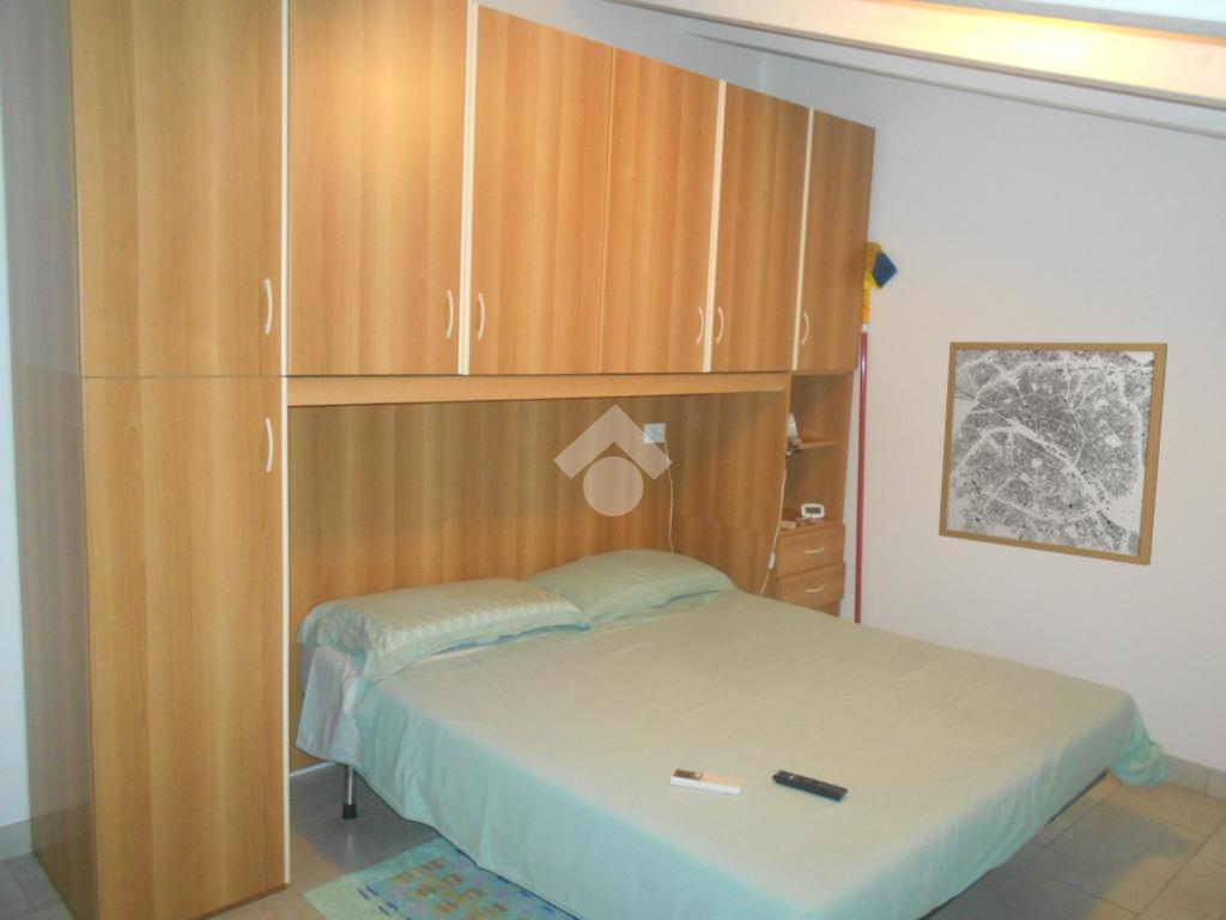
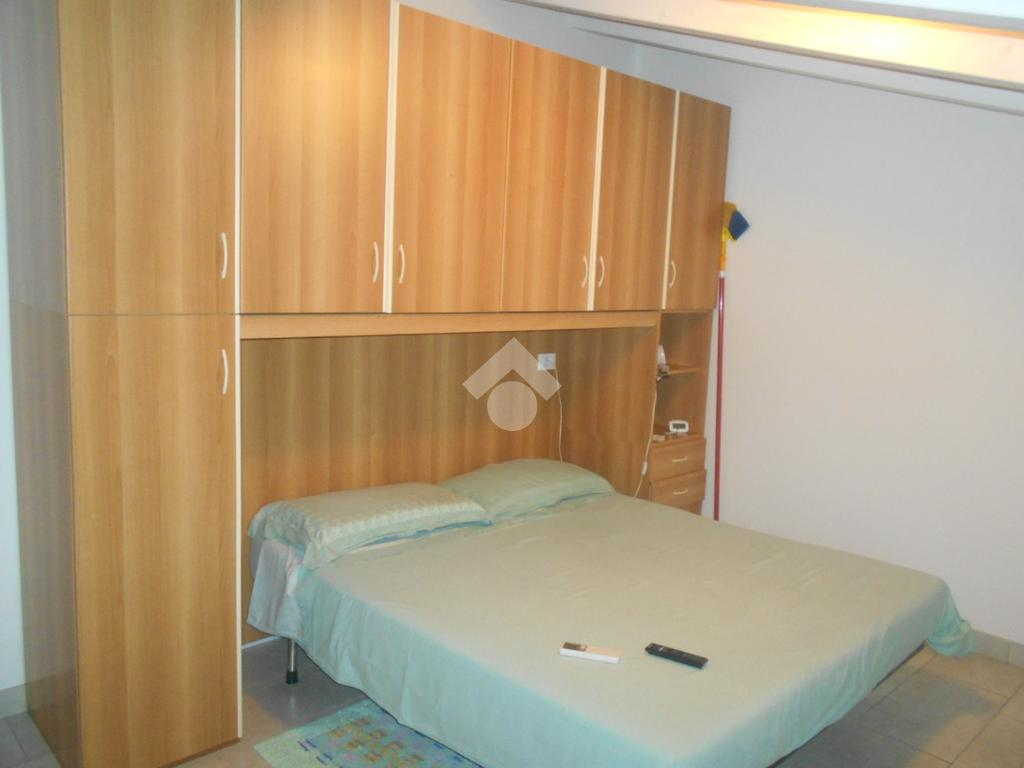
- wall art [937,340,1170,567]
